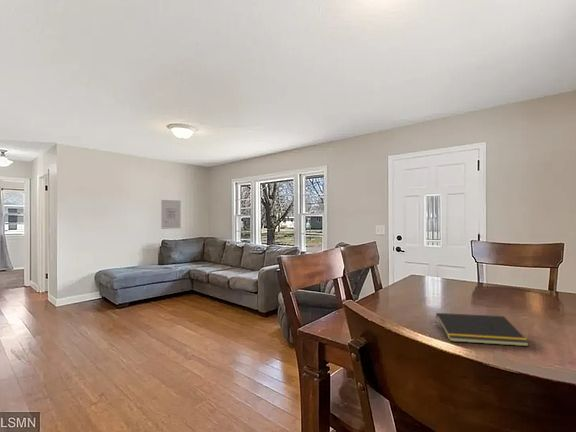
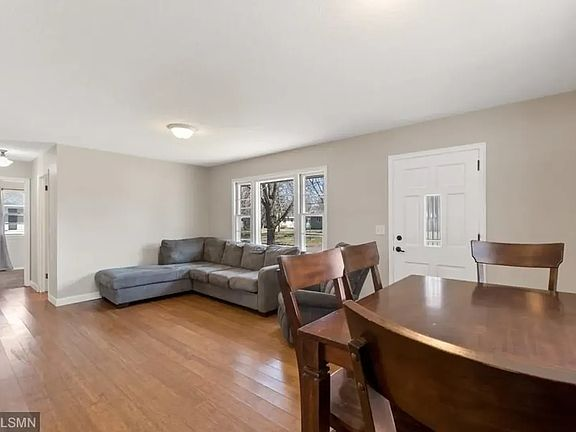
- notepad [434,312,530,347]
- wall art [160,199,182,230]
